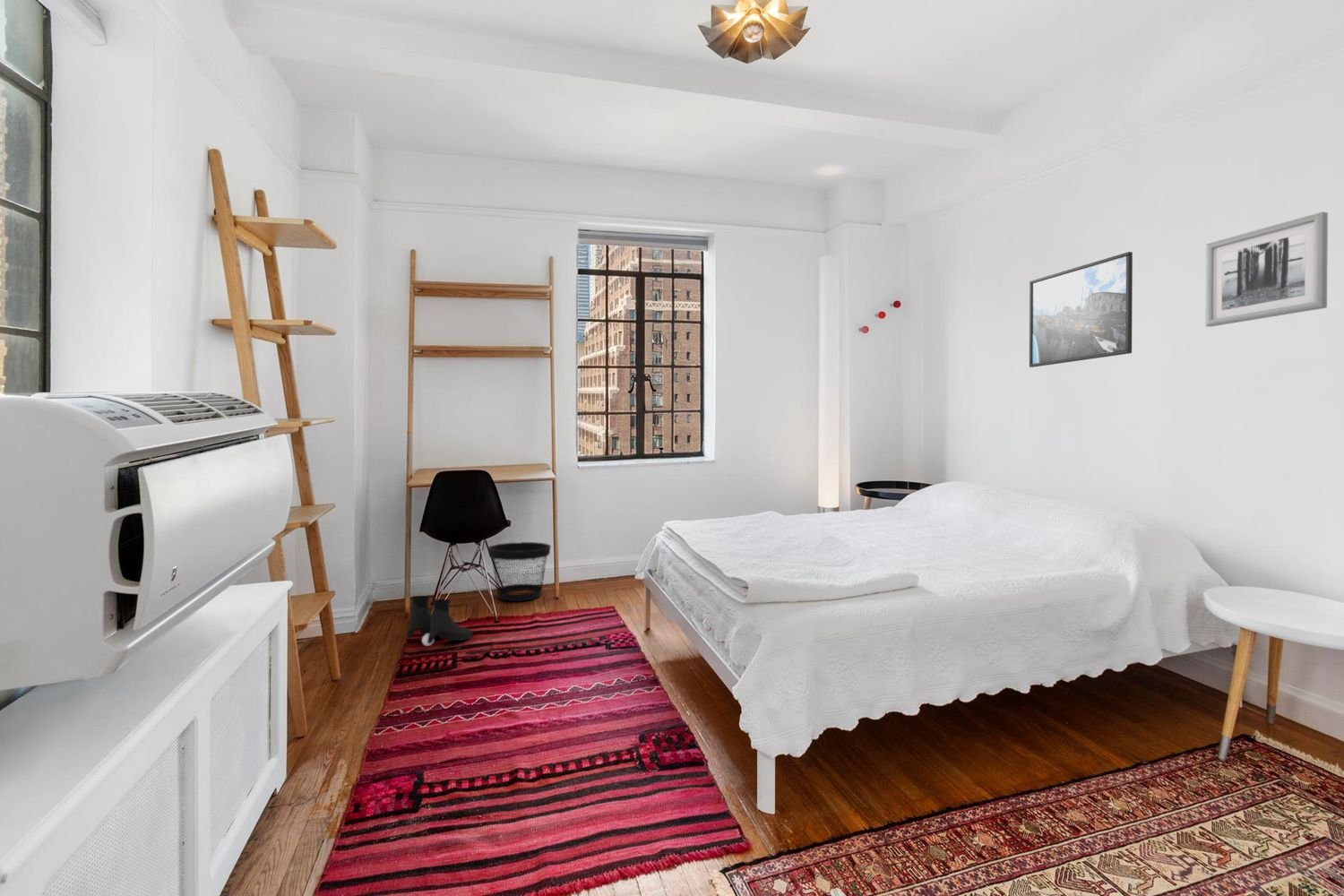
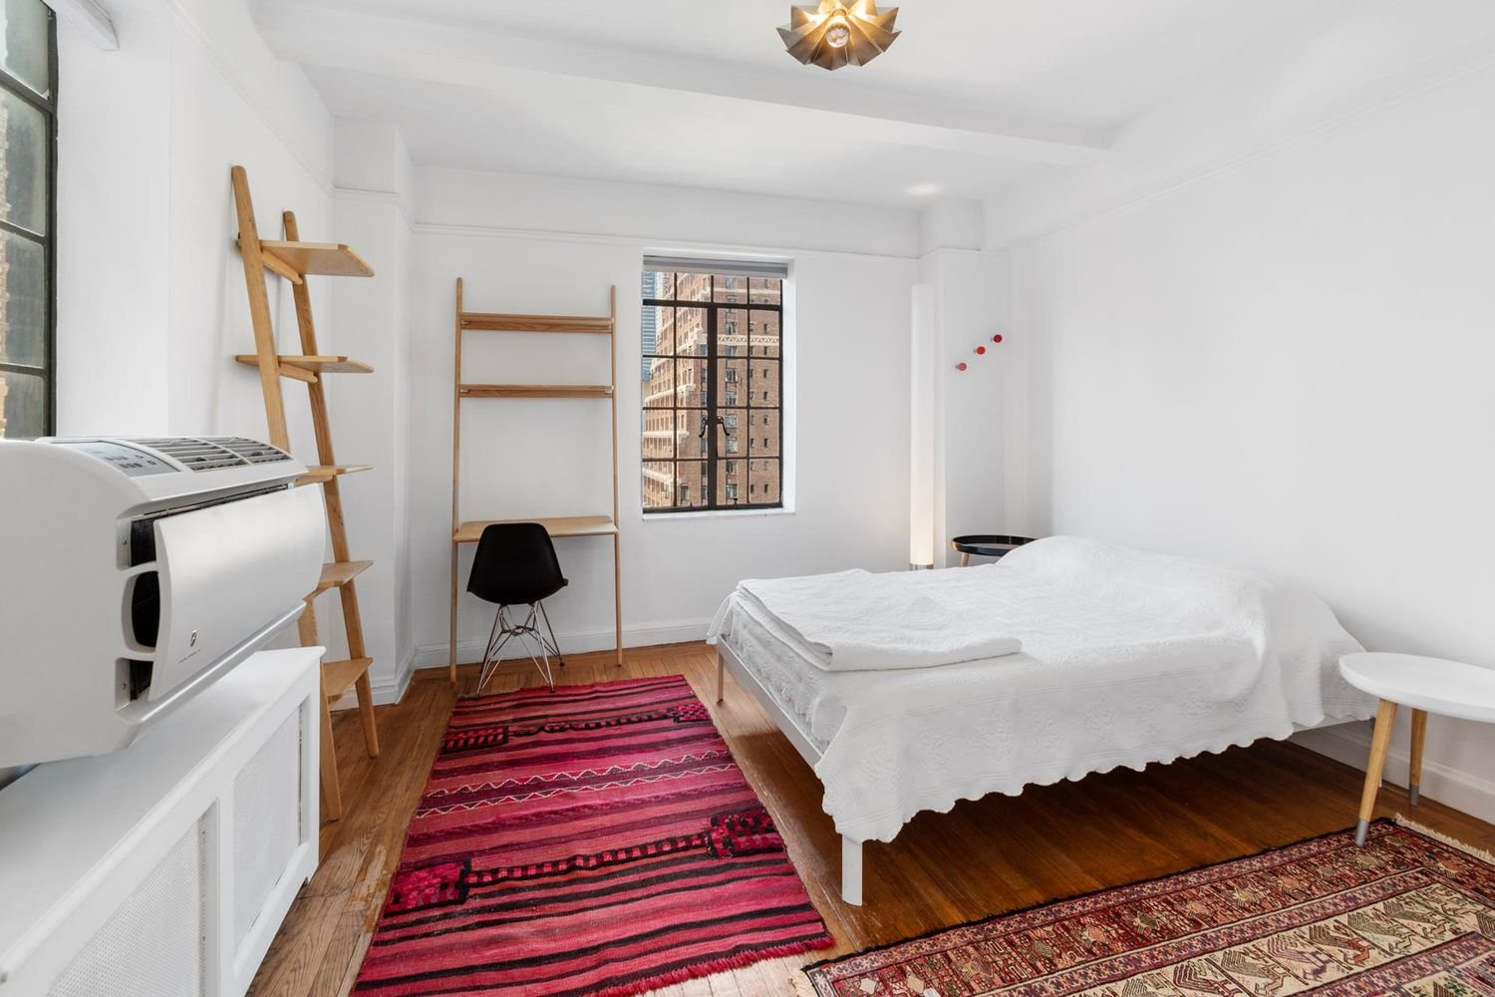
- boots [406,595,474,647]
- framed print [1029,251,1133,368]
- wastebasket [487,541,552,602]
- wall art [1204,211,1329,328]
